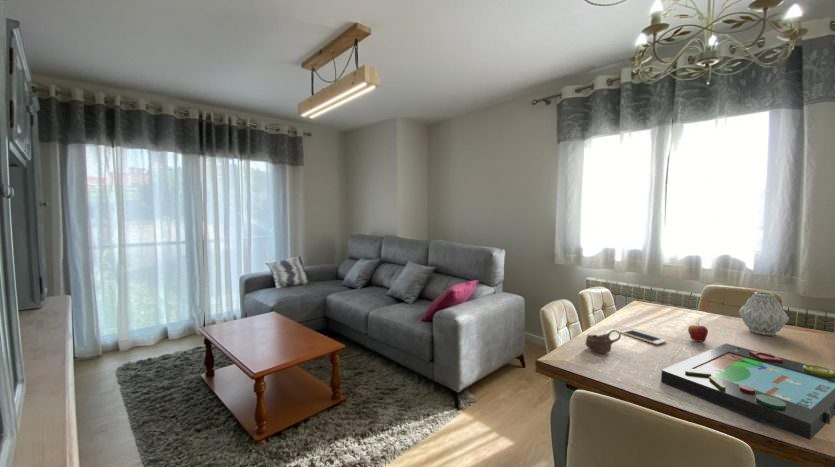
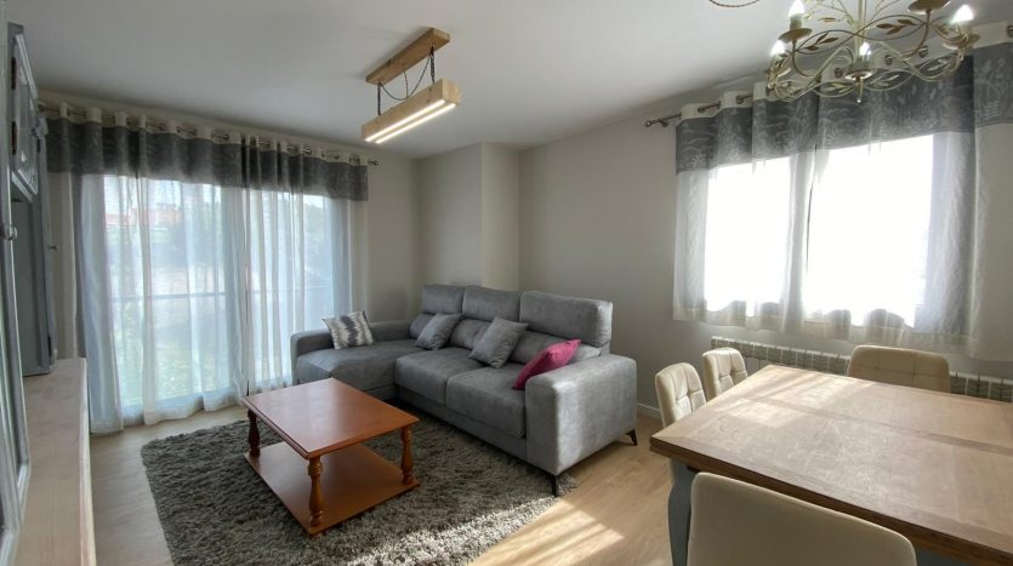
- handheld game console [660,342,835,441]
- vase [738,291,790,336]
- cell phone [620,328,668,346]
- cup [584,329,622,354]
- fruit [687,318,709,343]
